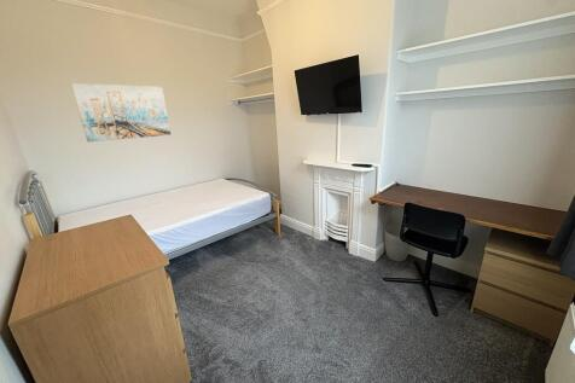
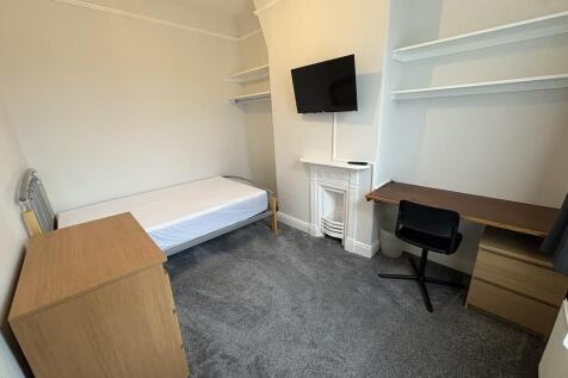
- wall art [70,82,172,143]
